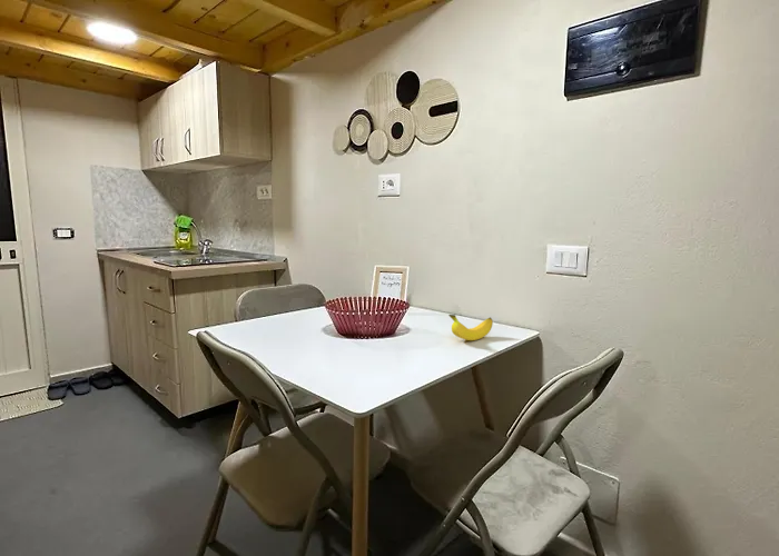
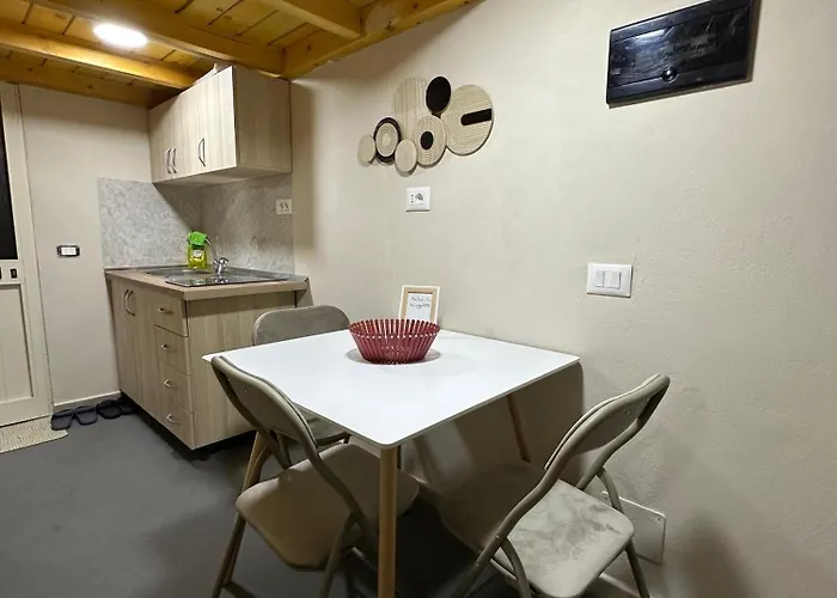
- banana [447,314,494,341]
